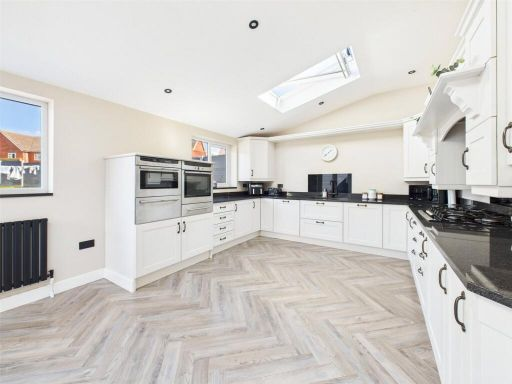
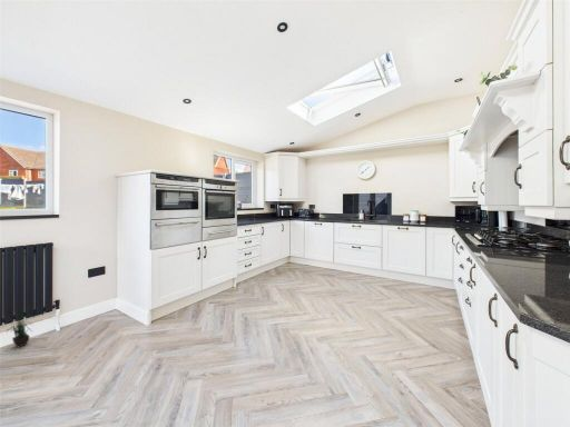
+ potted plant [3,307,33,348]
